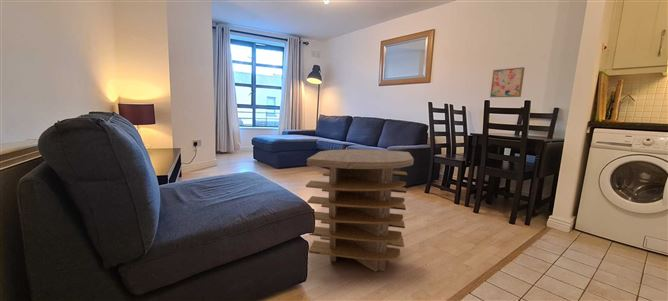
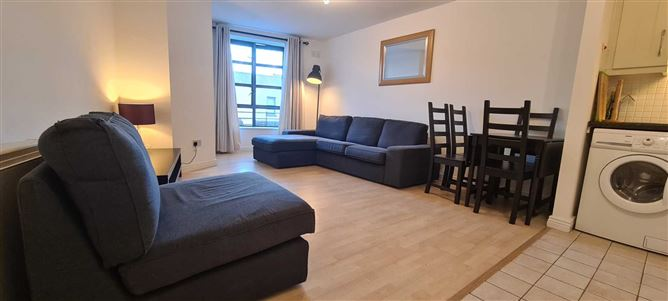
- side table [305,148,415,273]
- wall art [489,66,526,98]
